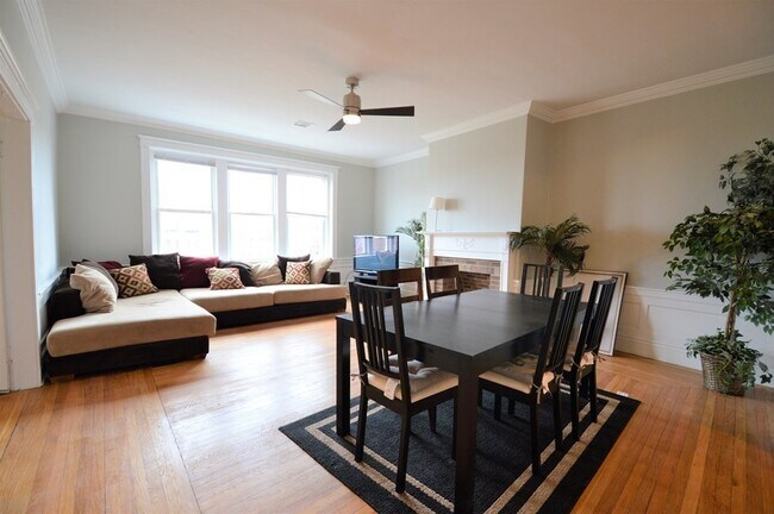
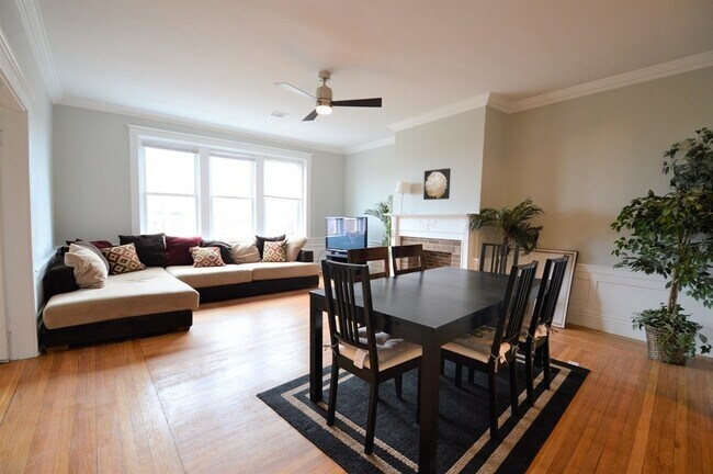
+ wall art [422,167,452,201]
